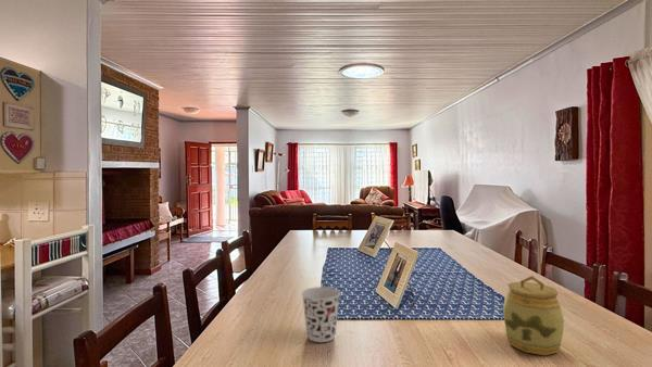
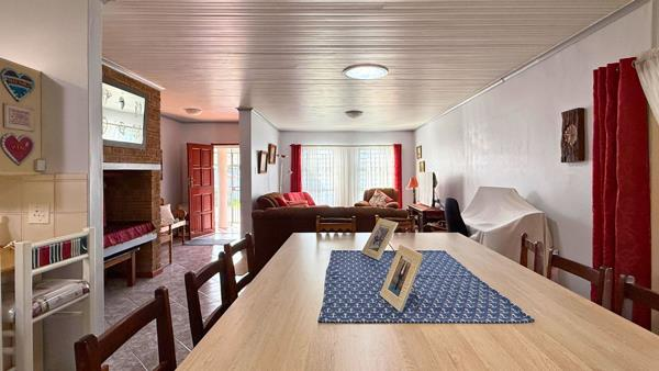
- jar [502,275,565,356]
- cup [301,286,341,343]
